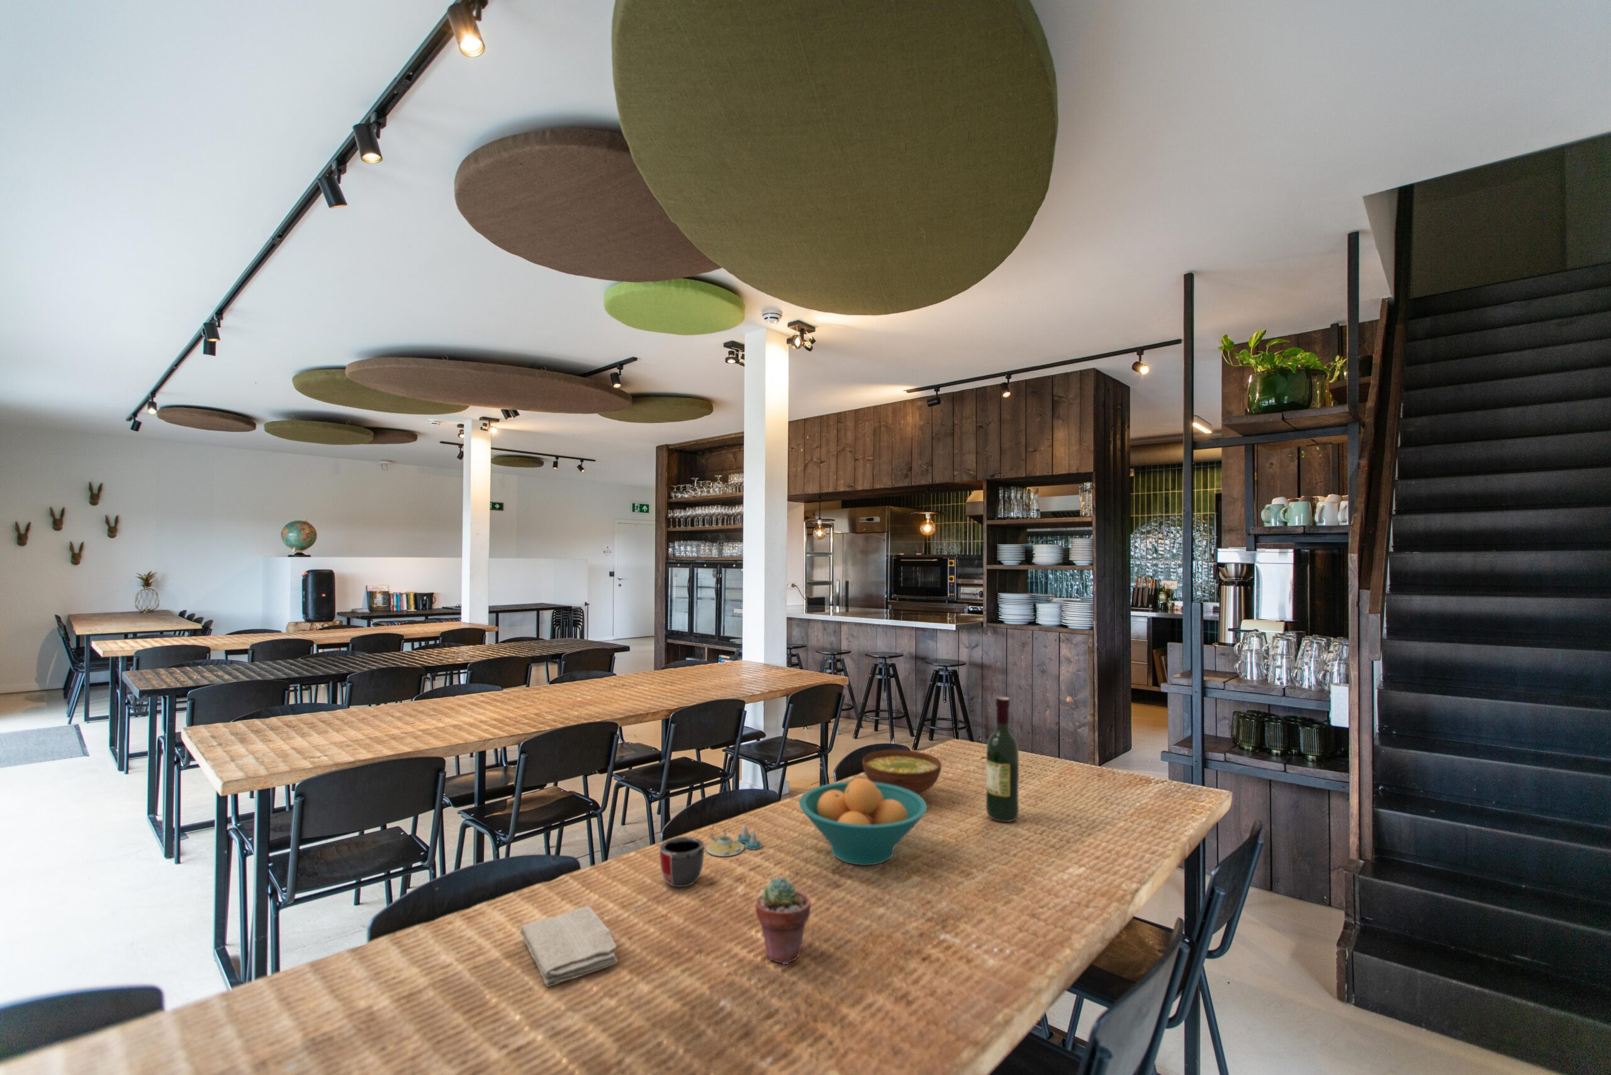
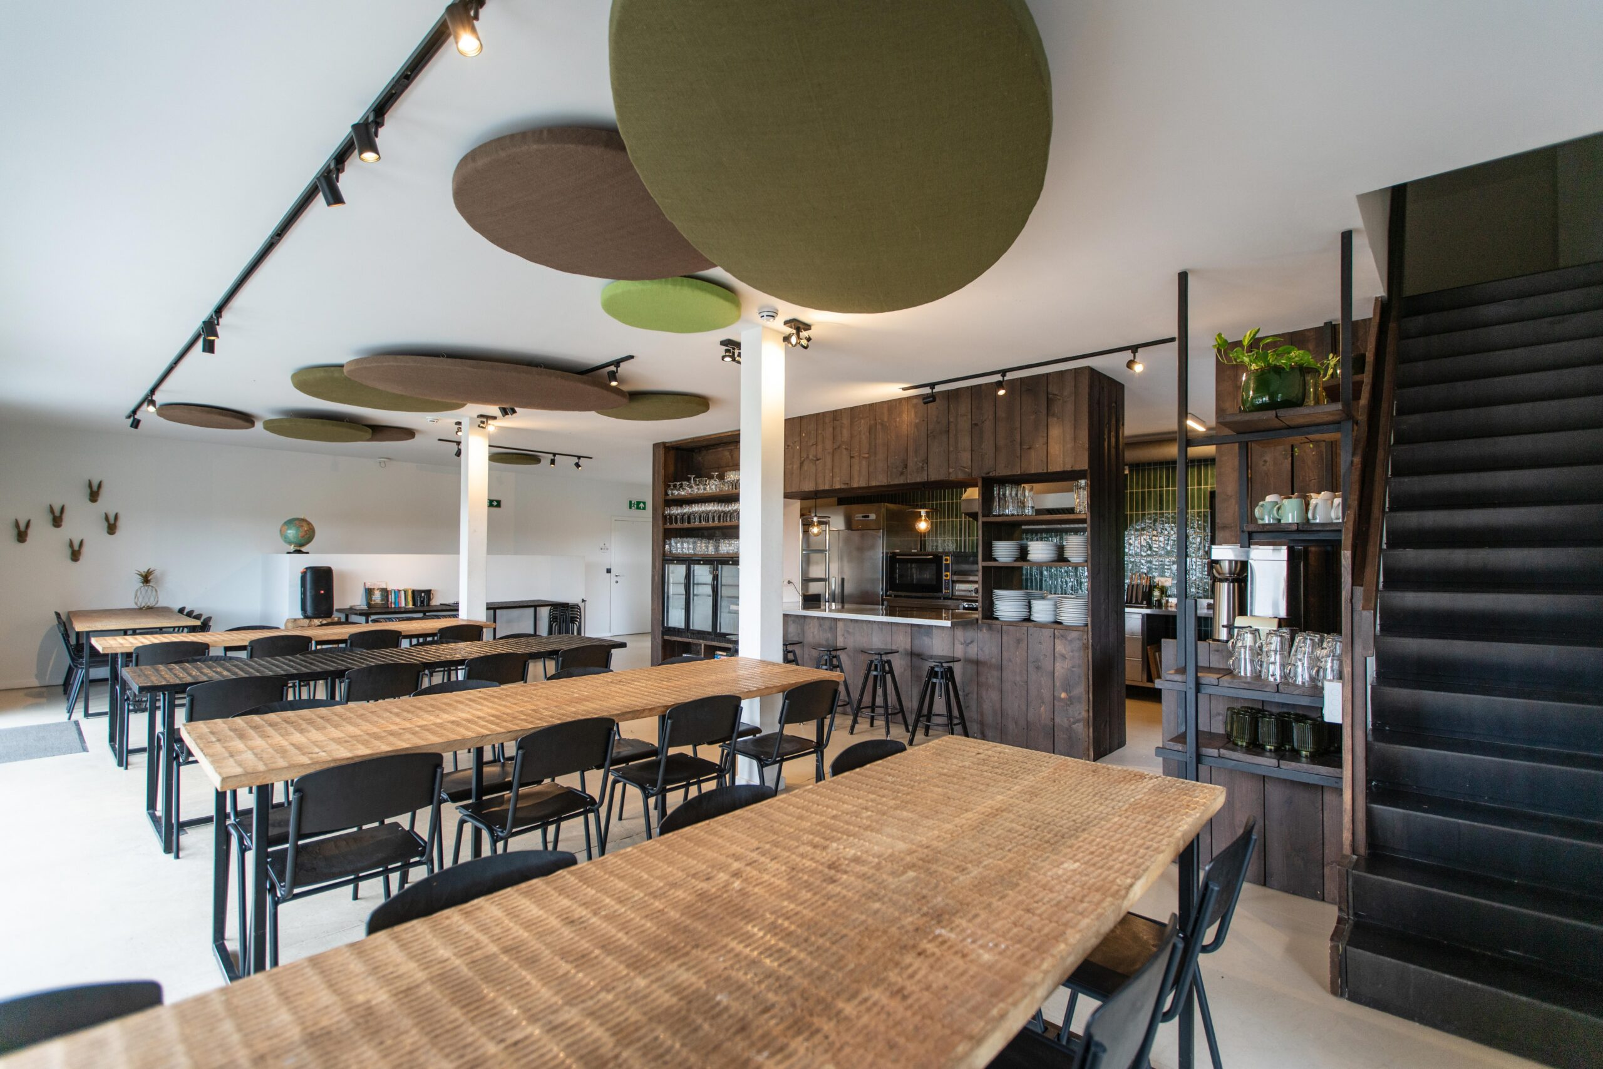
- fruit bowl [799,777,928,866]
- potted succulent [756,876,811,966]
- mug [659,836,705,888]
- bowl [861,749,942,797]
- wine bottle [986,696,1020,823]
- washcloth [519,906,619,987]
- salt and pepper shaker set [705,825,762,857]
